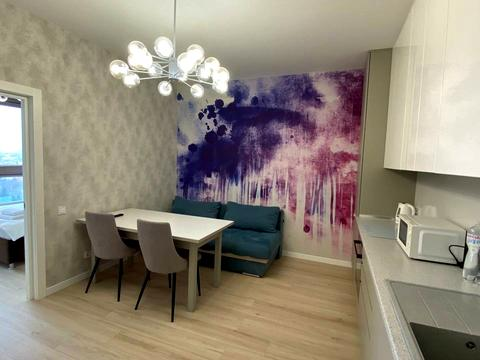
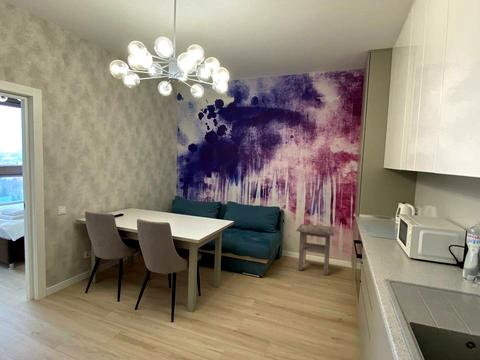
+ side table [295,223,336,276]
